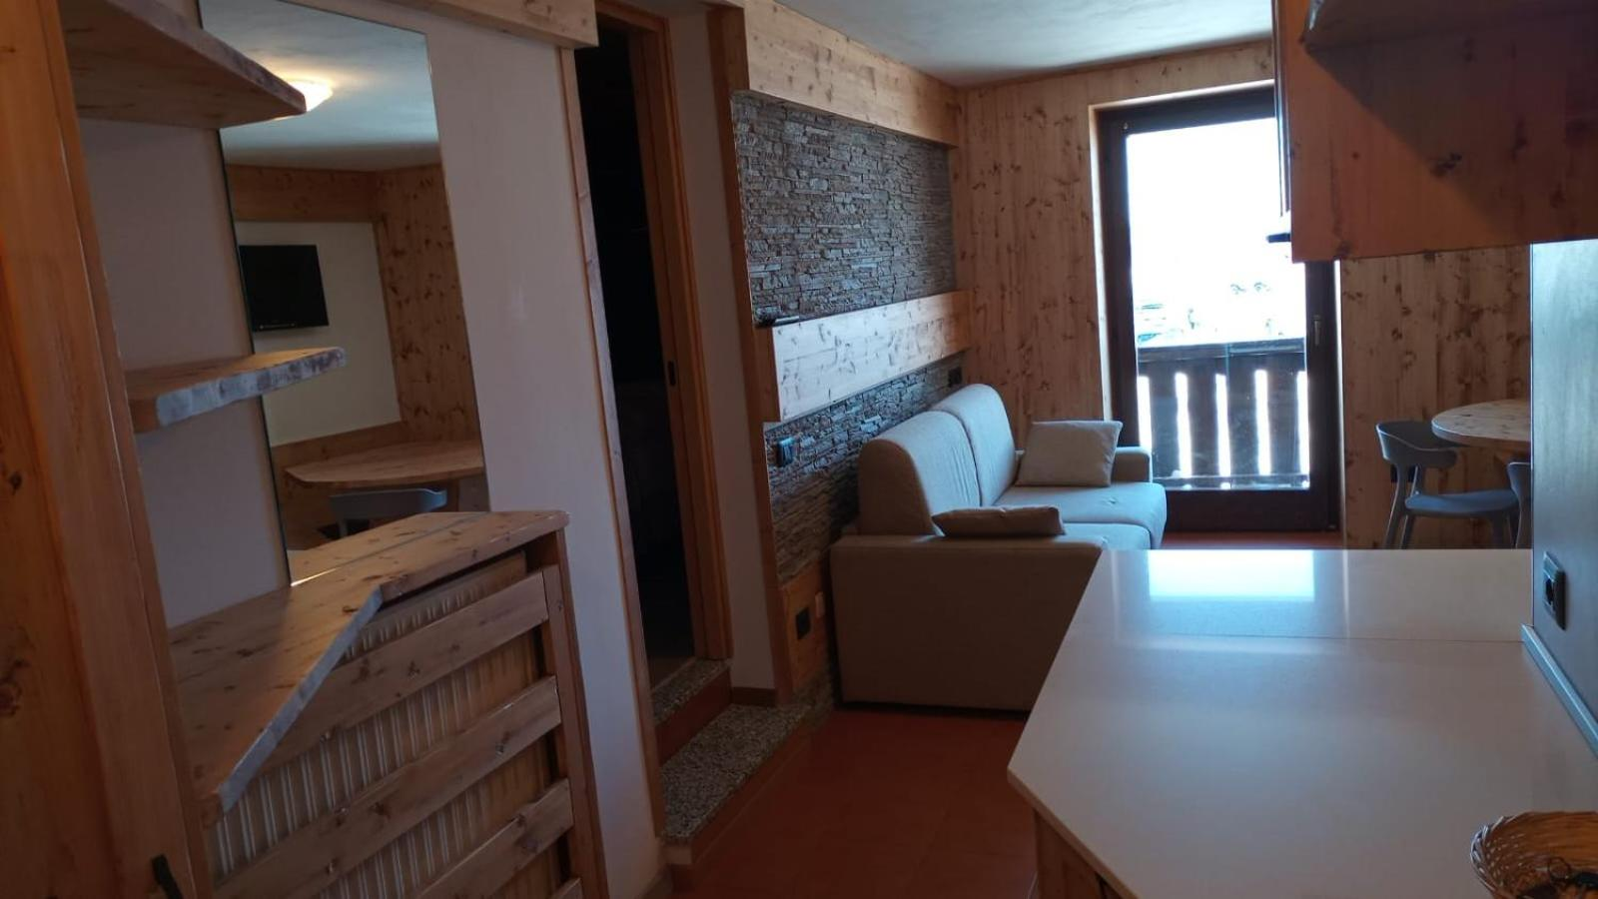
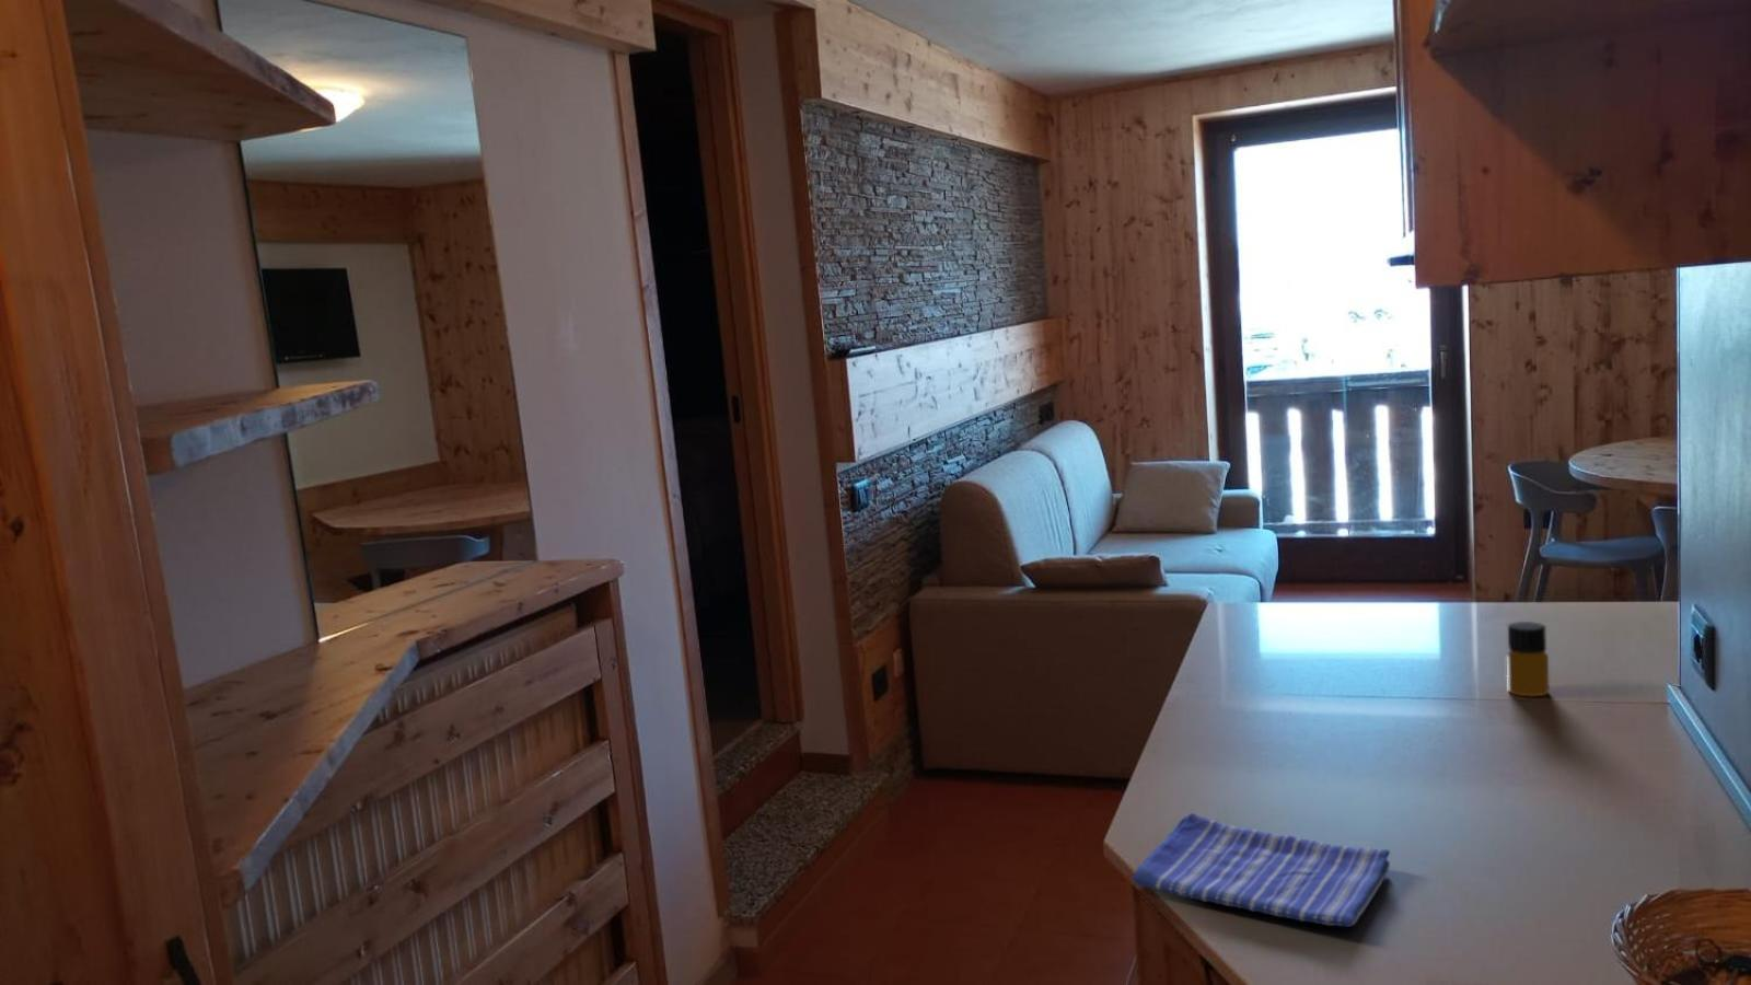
+ bottle [1506,621,1550,698]
+ dish towel [1132,812,1391,928]
